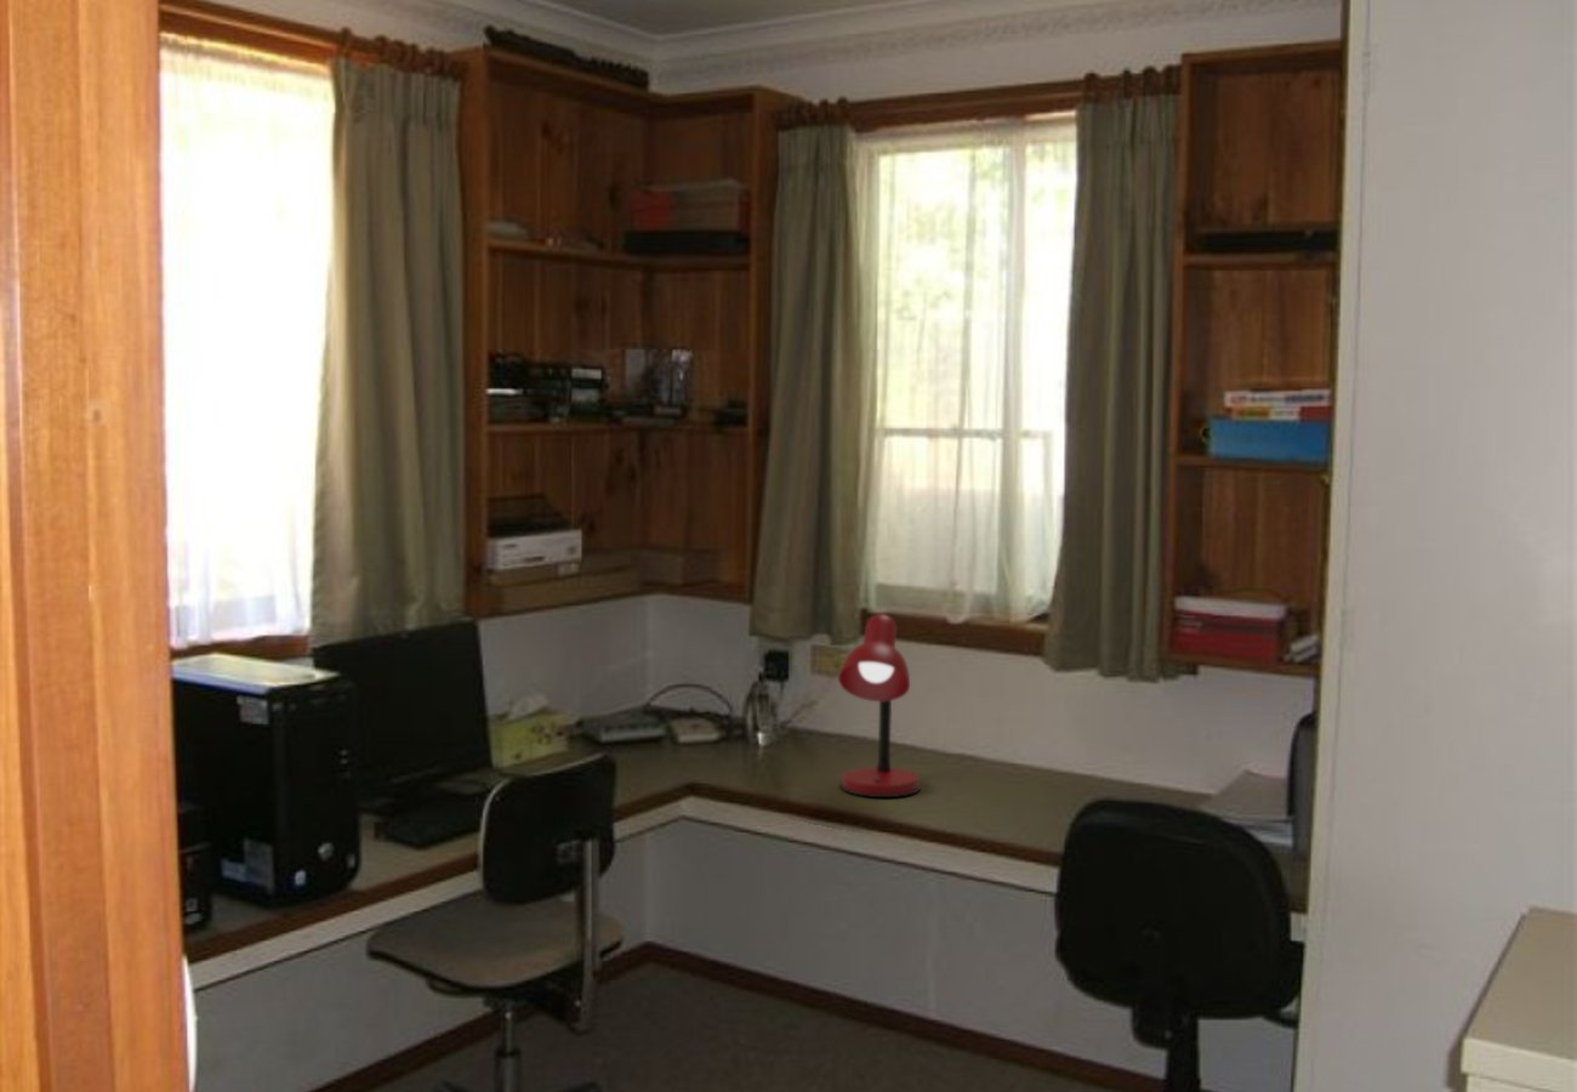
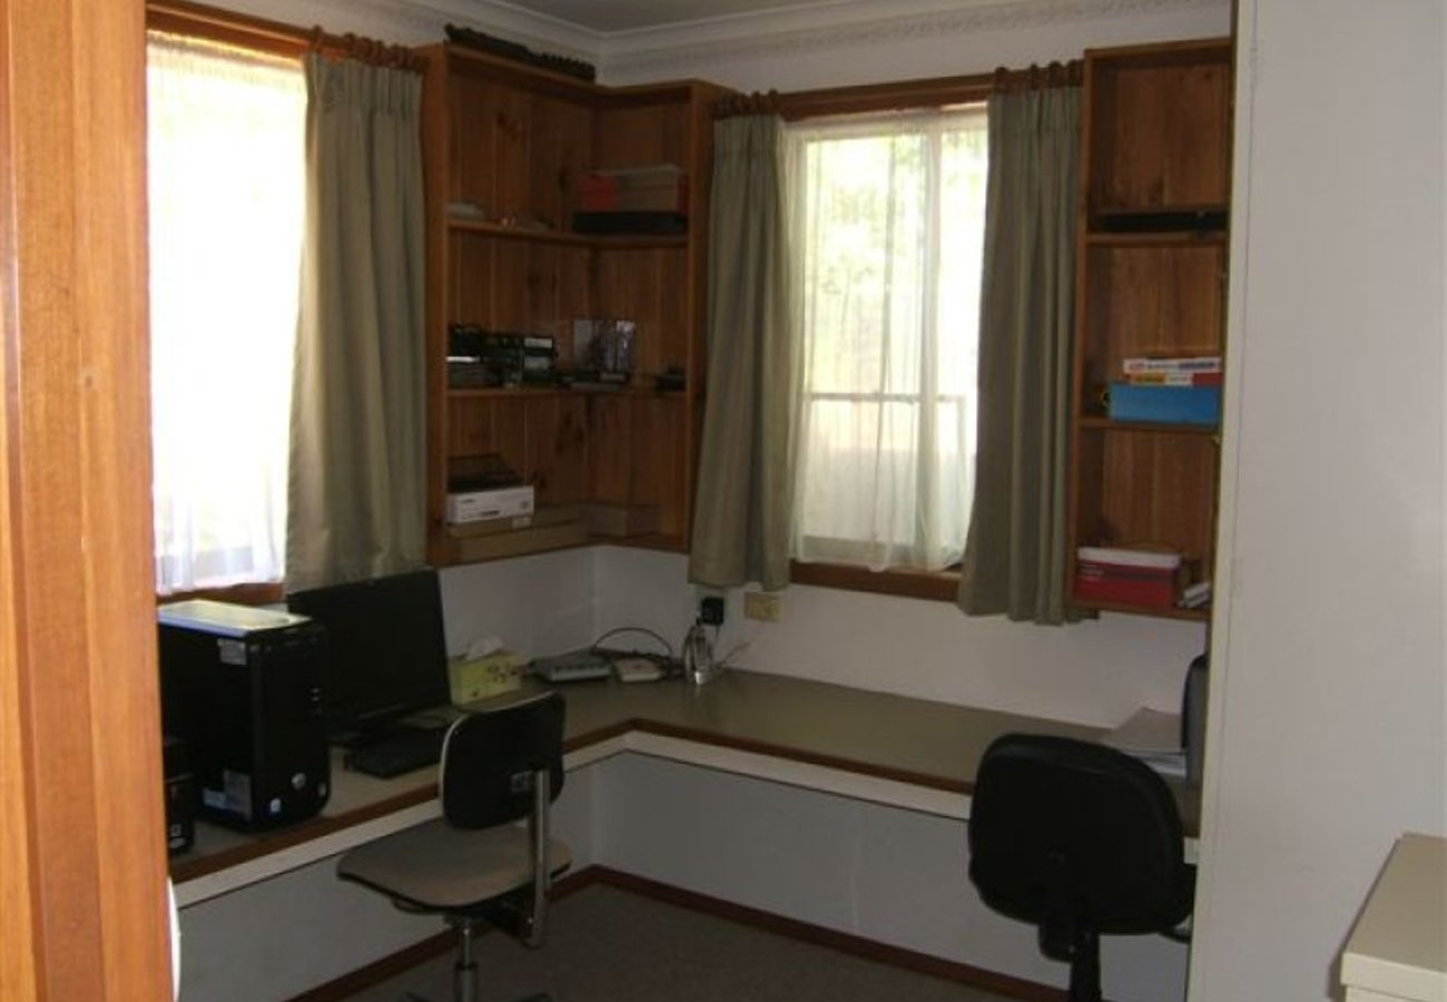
- desk lamp [837,613,922,798]
